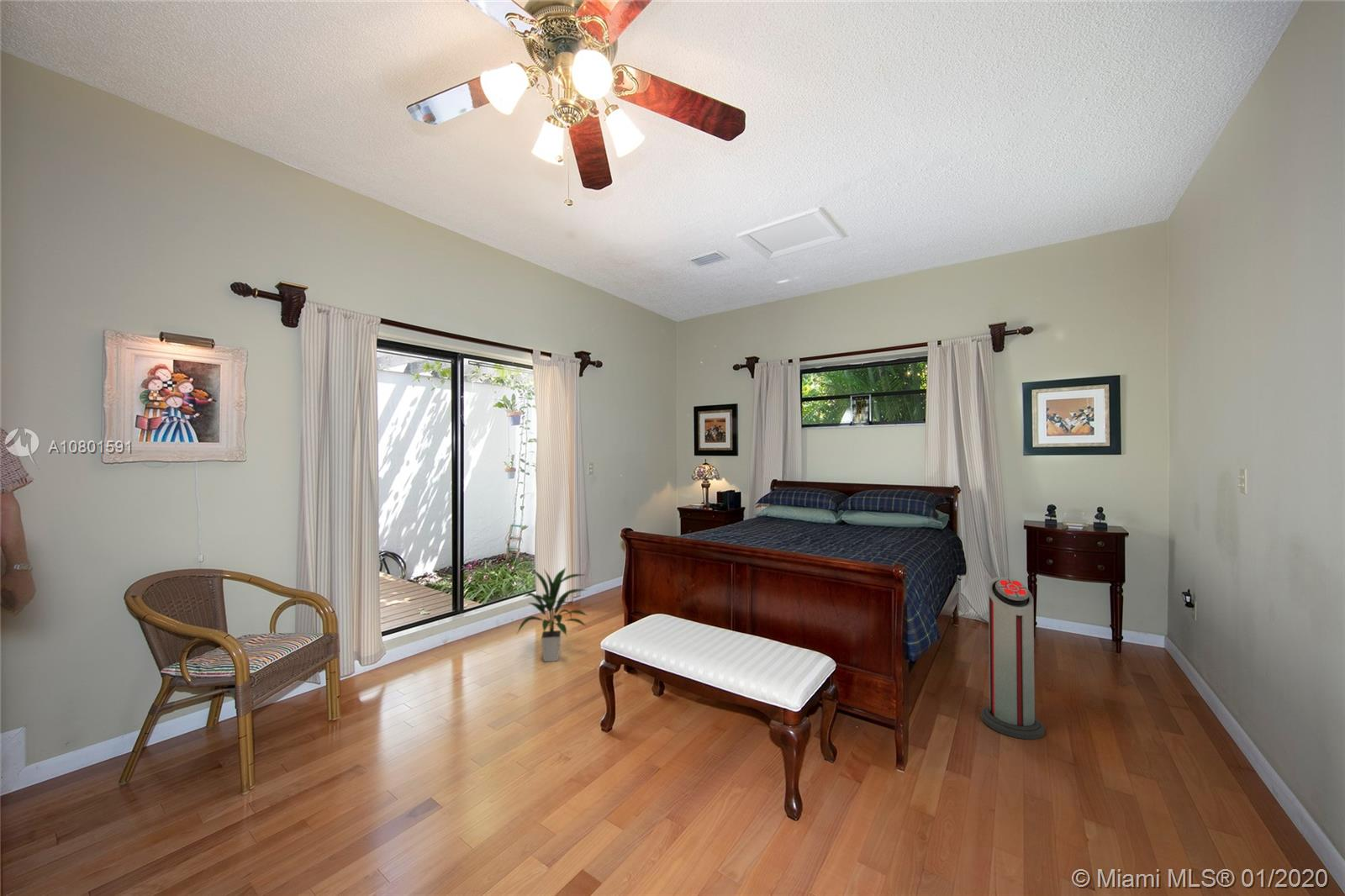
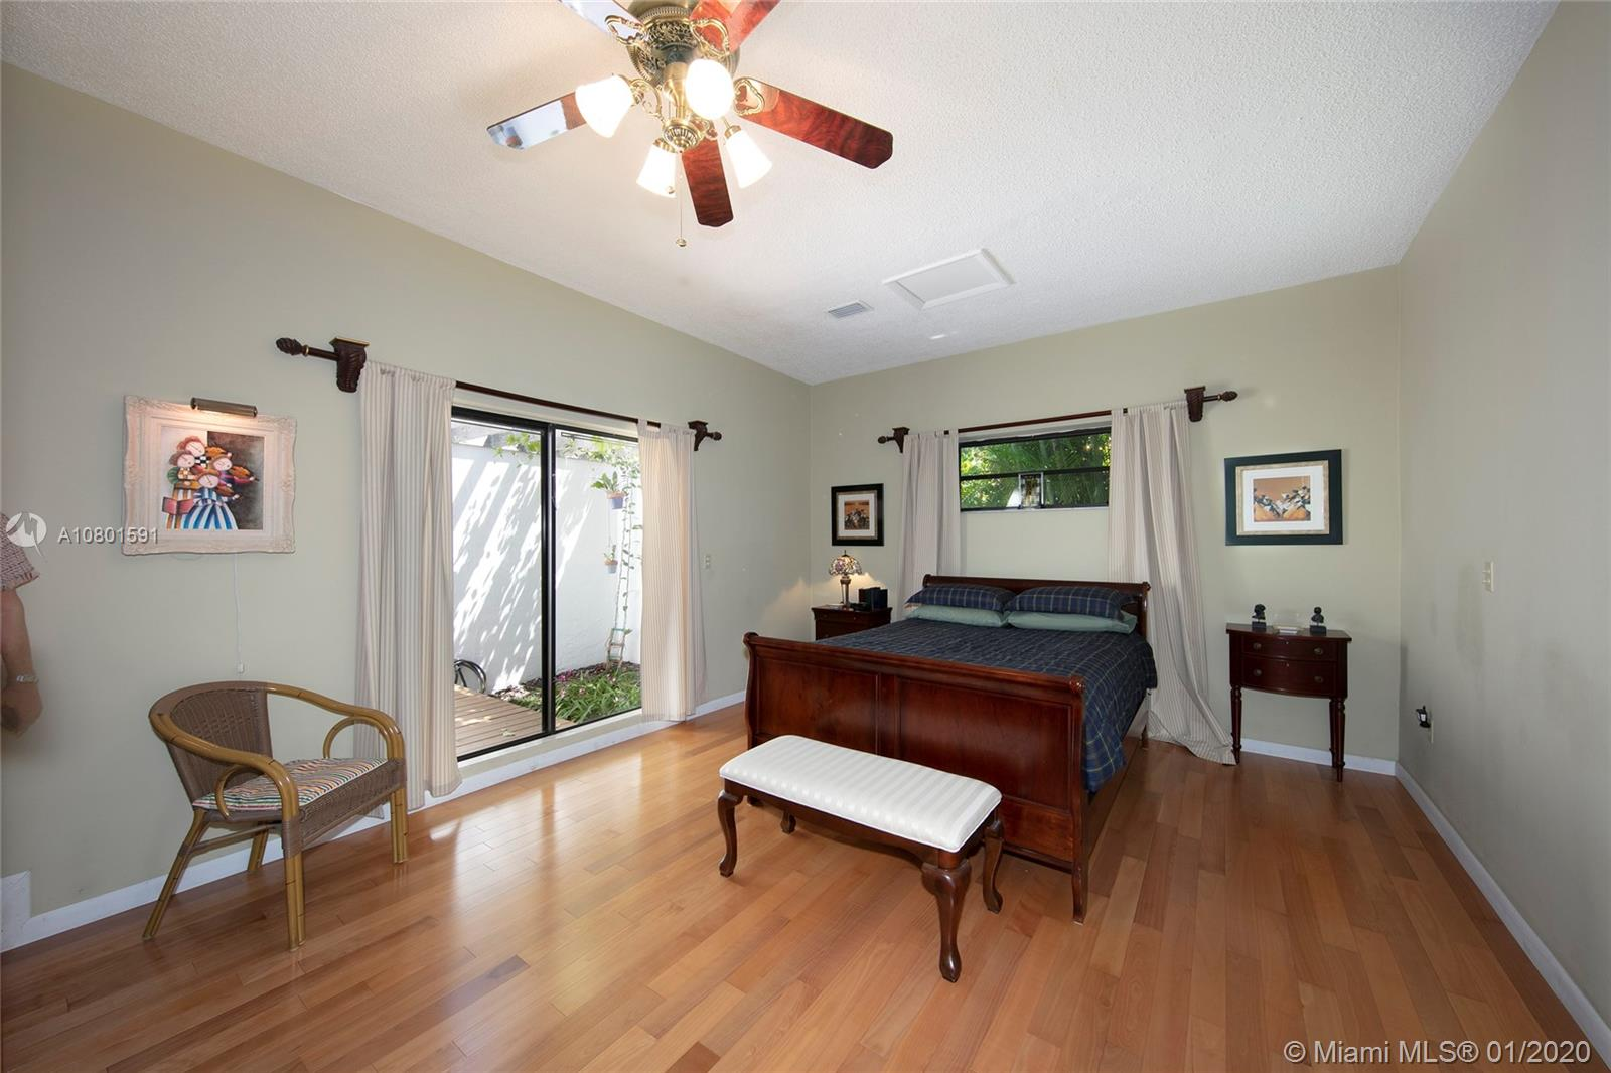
- air purifier [980,577,1045,741]
- indoor plant [516,567,588,663]
